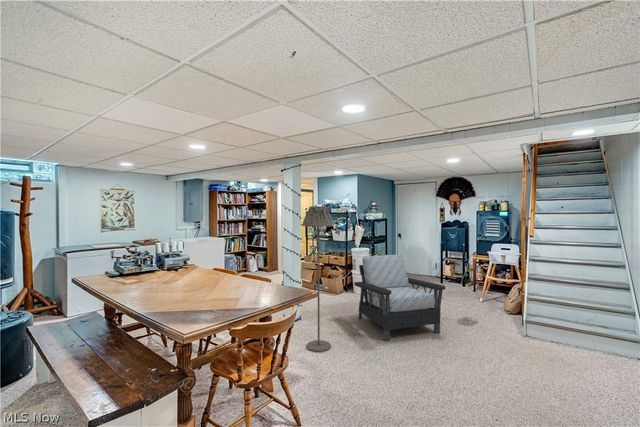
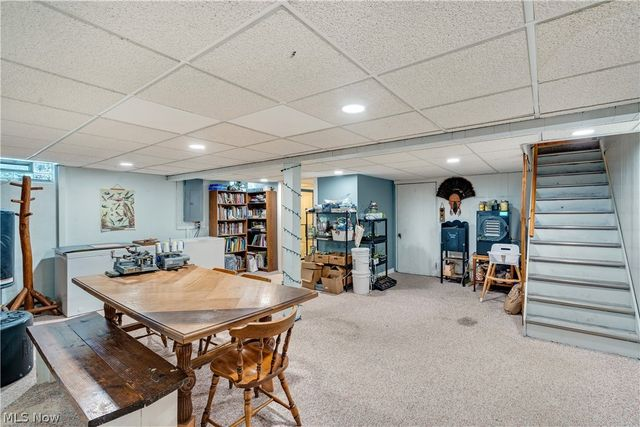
- floor lamp [301,205,335,353]
- armchair [353,254,446,342]
